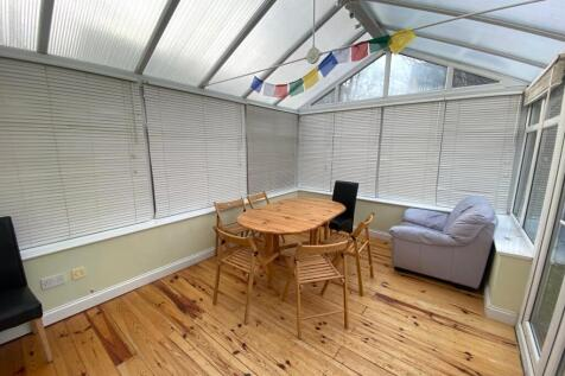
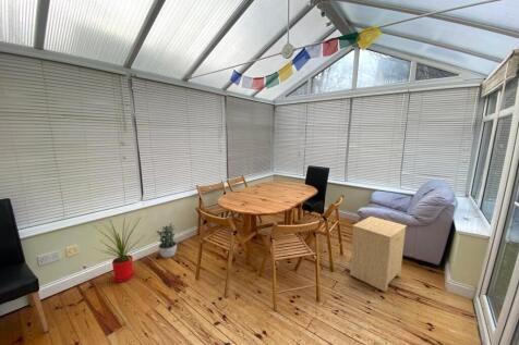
+ house plant [92,214,147,283]
+ side table [349,215,408,293]
+ potted plant [155,223,178,259]
